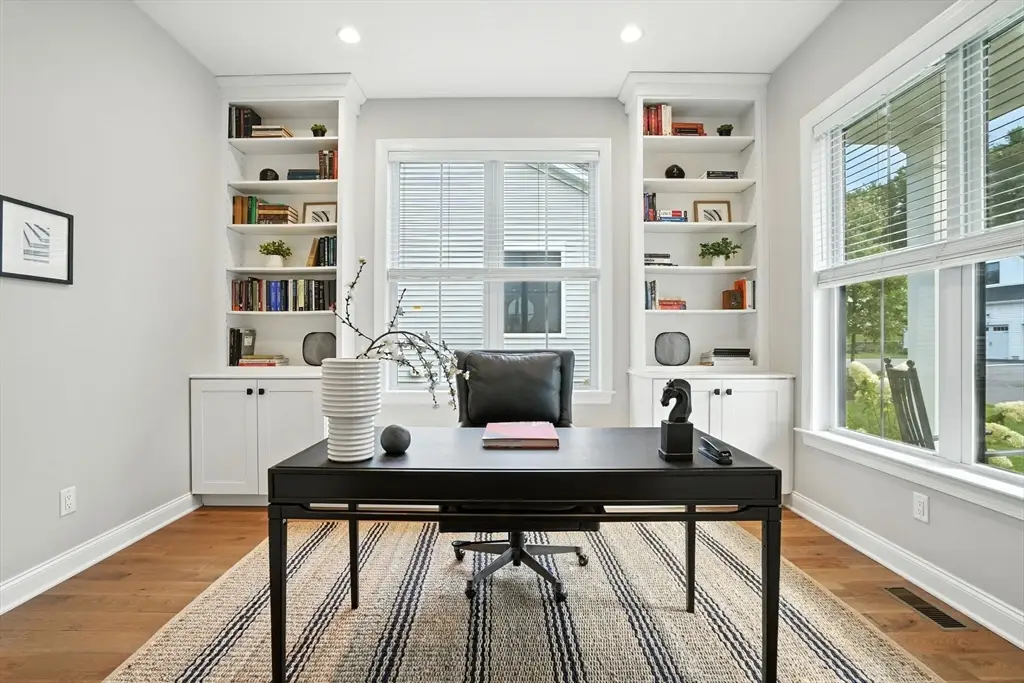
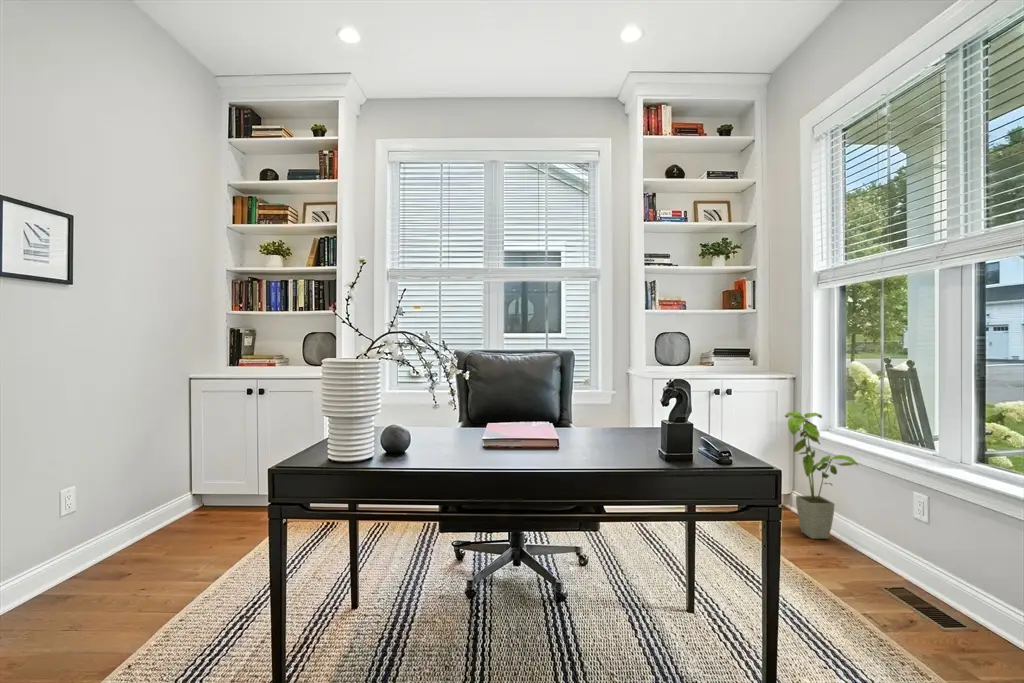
+ house plant [784,411,860,540]
